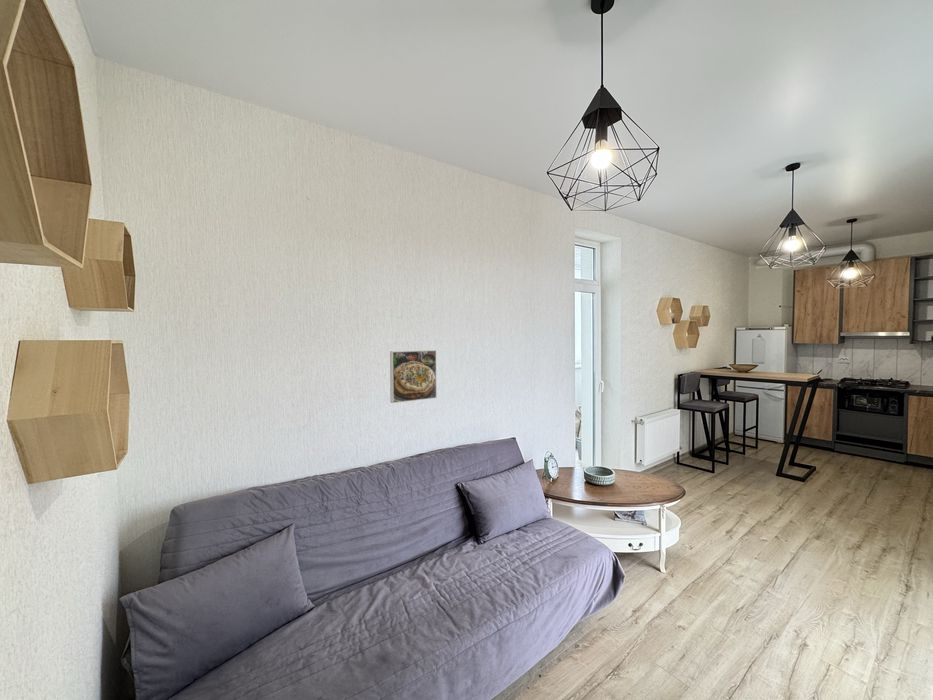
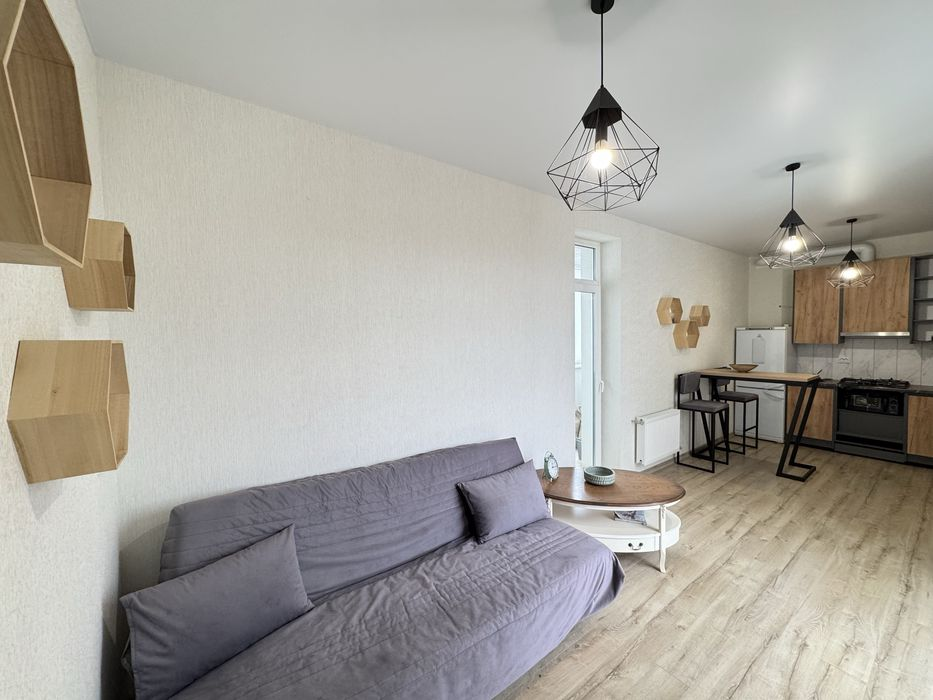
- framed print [389,349,438,404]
